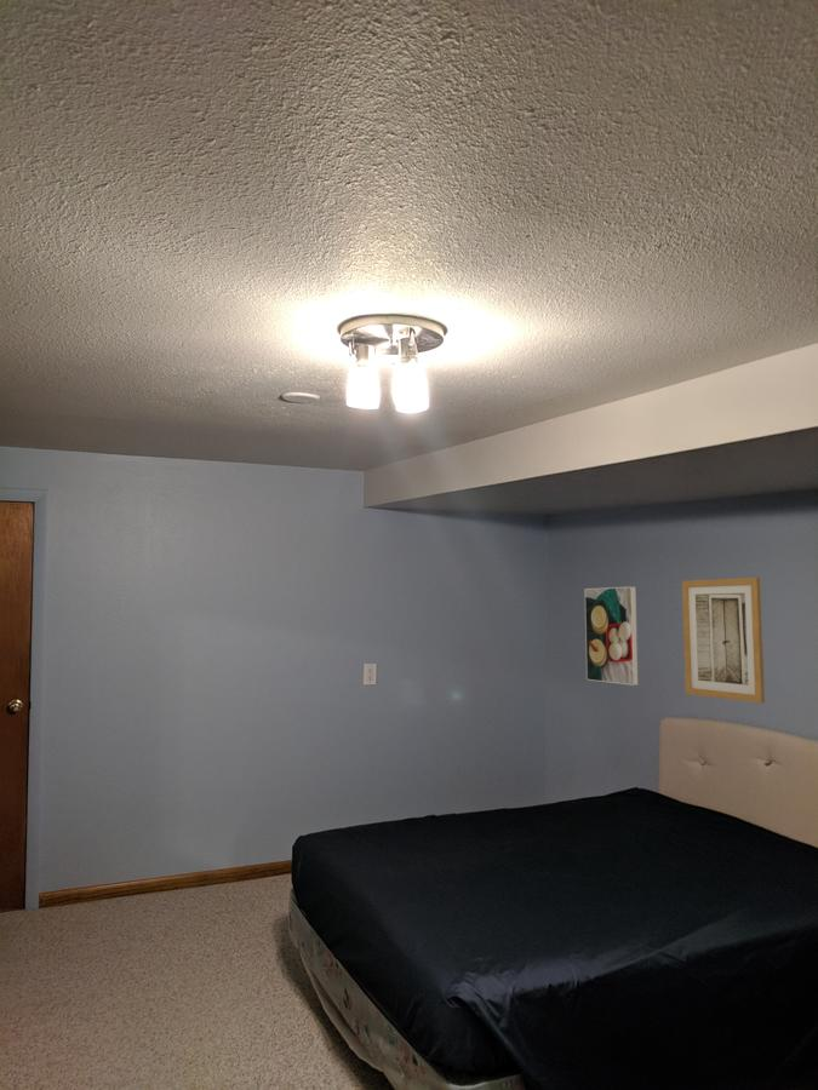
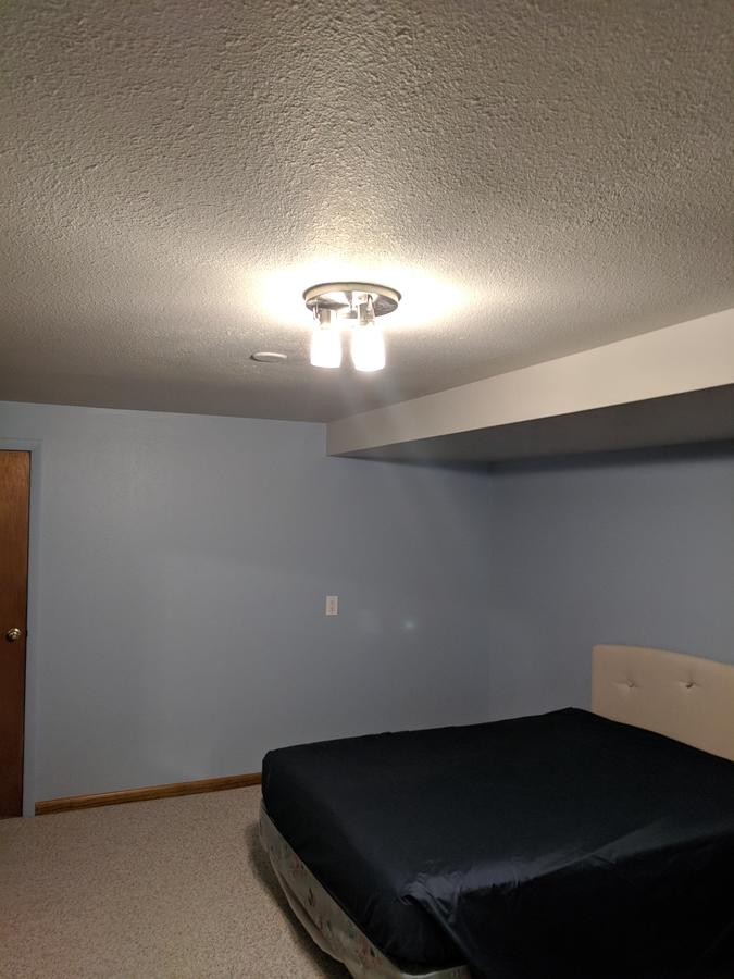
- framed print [584,586,640,687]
- wall art [681,576,766,704]
